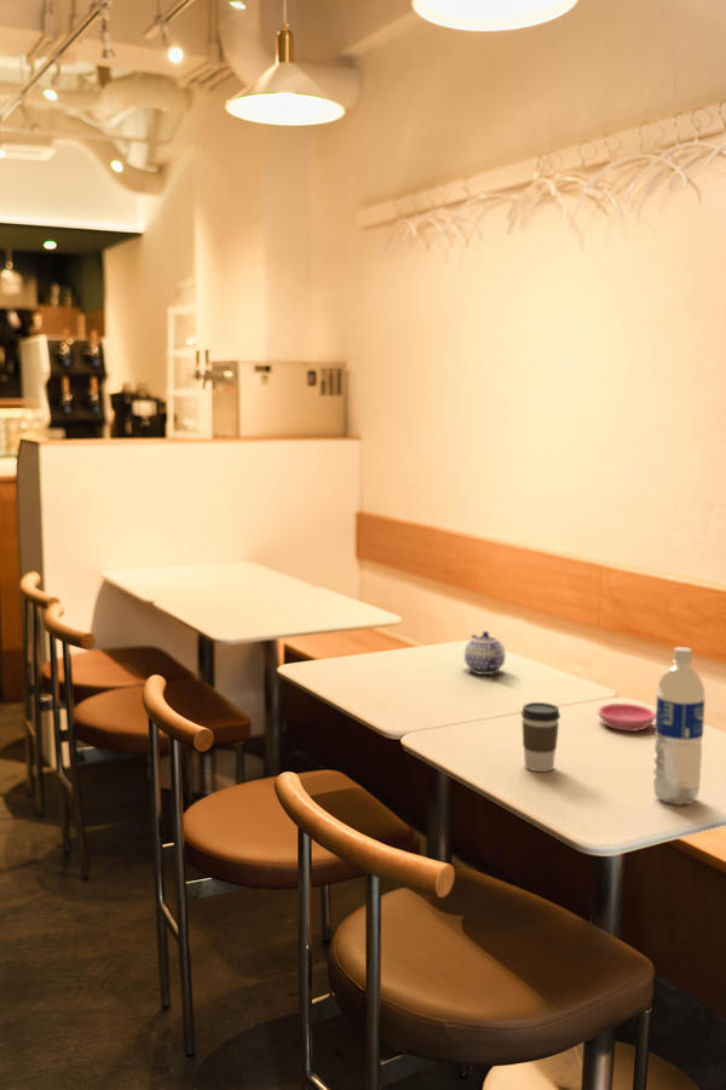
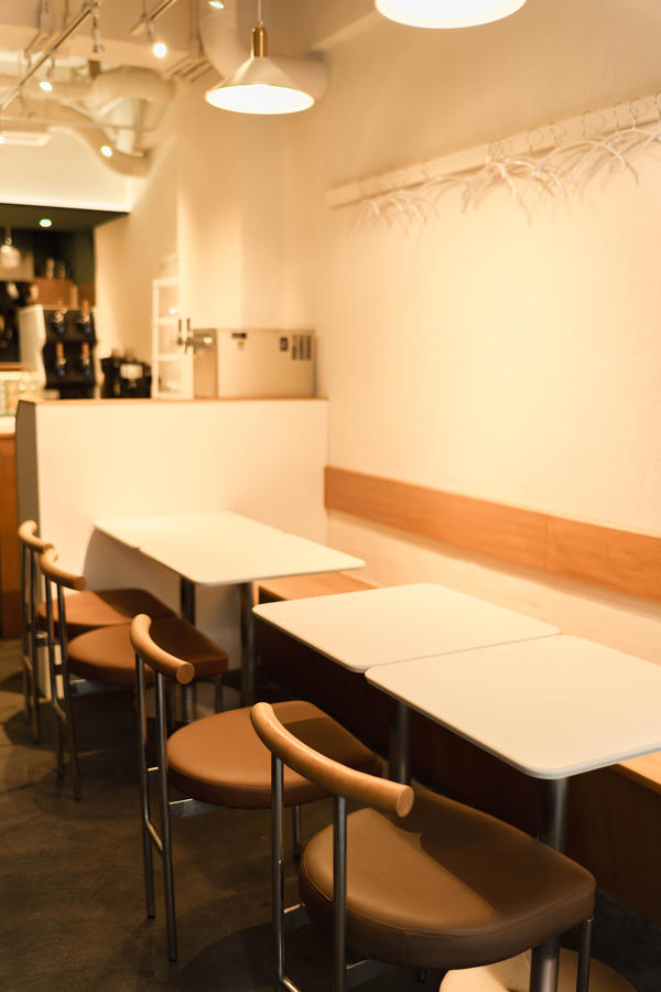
- teapot [463,630,506,676]
- coffee cup [520,701,561,773]
- saucer [597,702,656,733]
- water bottle [652,646,705,807]
